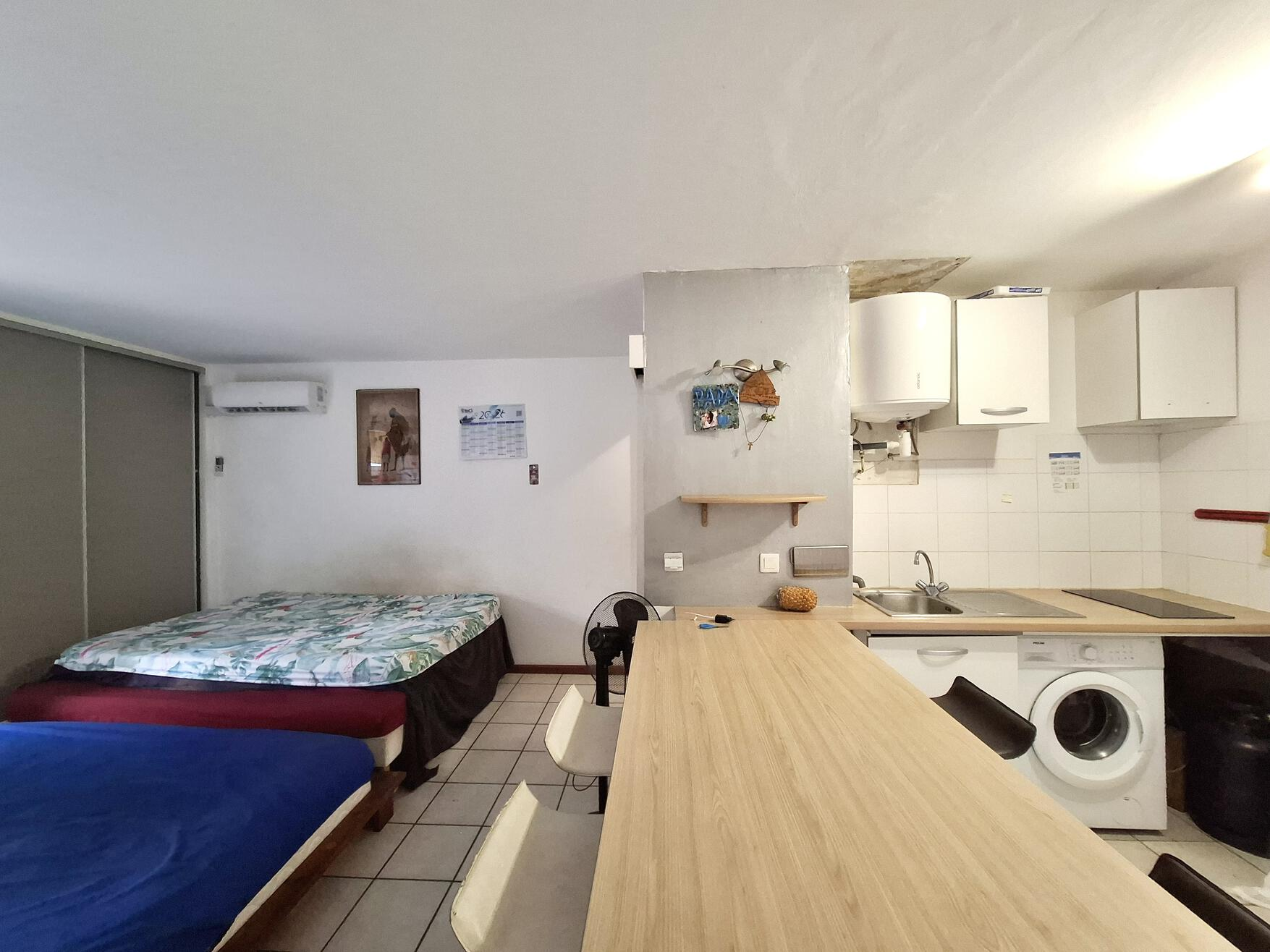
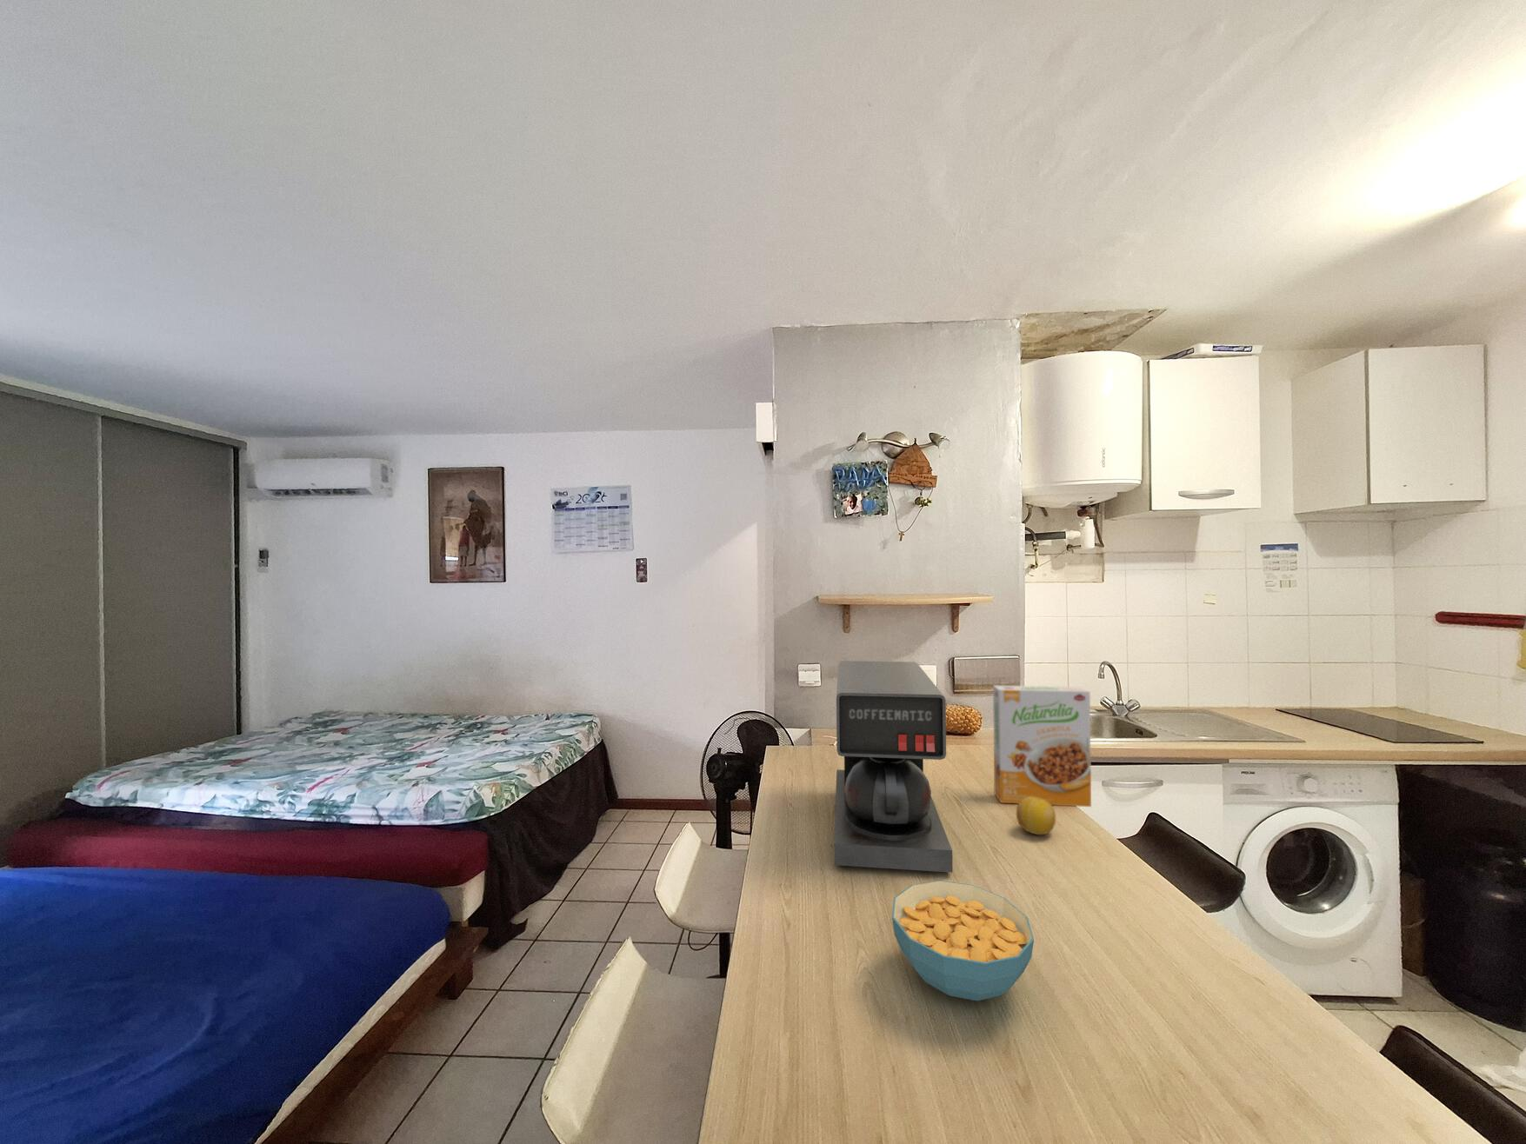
+ cereal box [993,684,1092,808]
+ coffee maker [833,660,953,874]
+ cereal bowl [892,880,1035,1001]
+ fruit [1015,797,1056,835]
